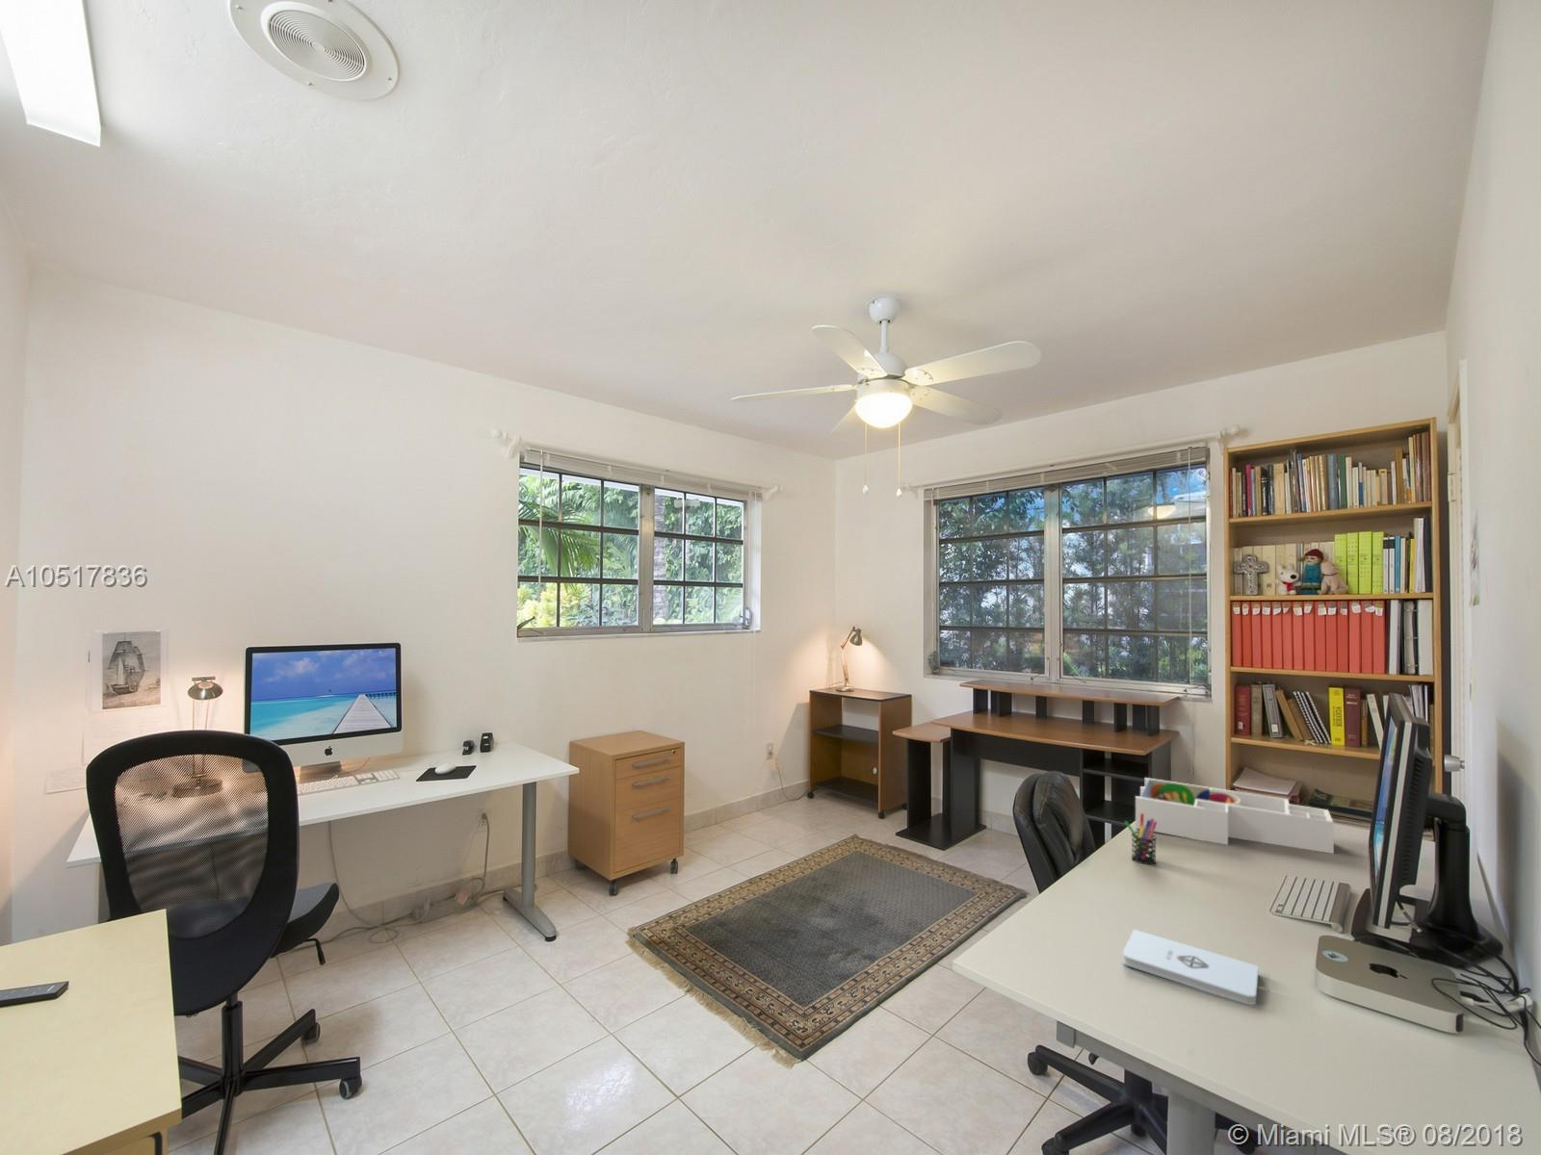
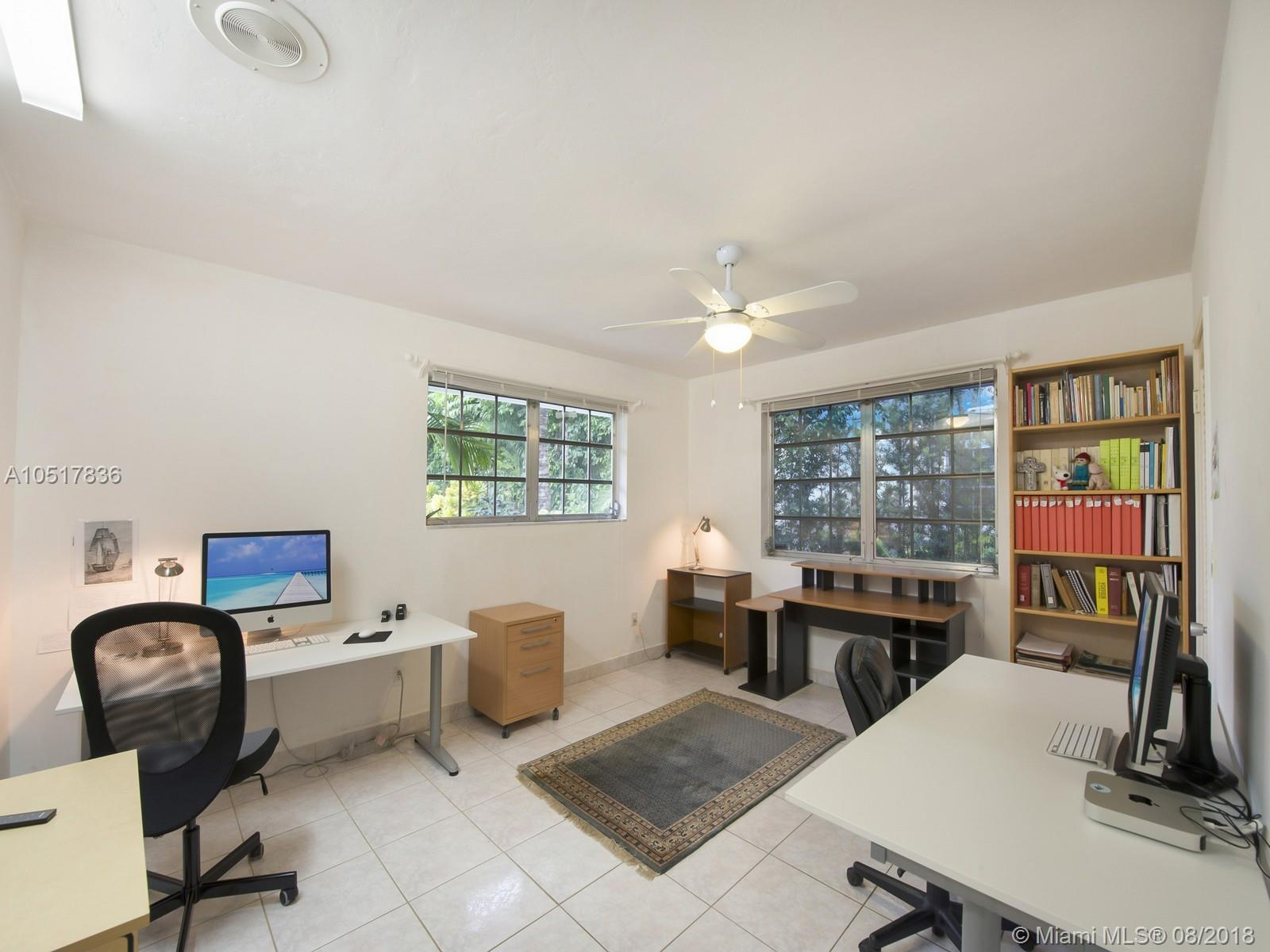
- pen holder [1124,813,1156,865]
- desk organizer [1135,776,1335,854]
- notepad [1122,929,1259,1006]
